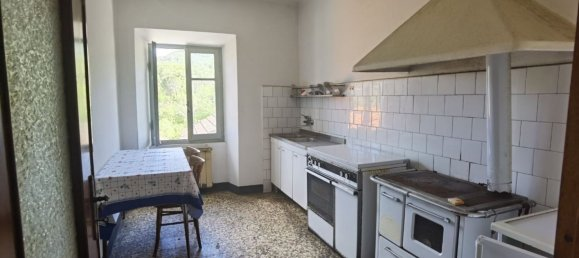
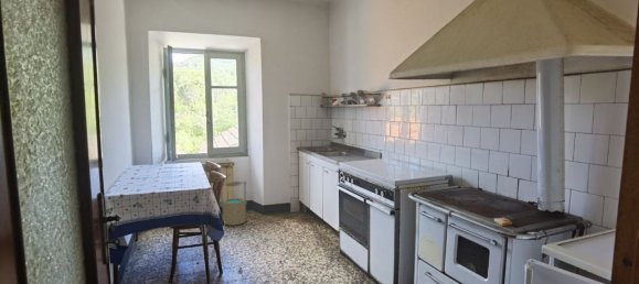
+ bucket [220,181,248,227]
